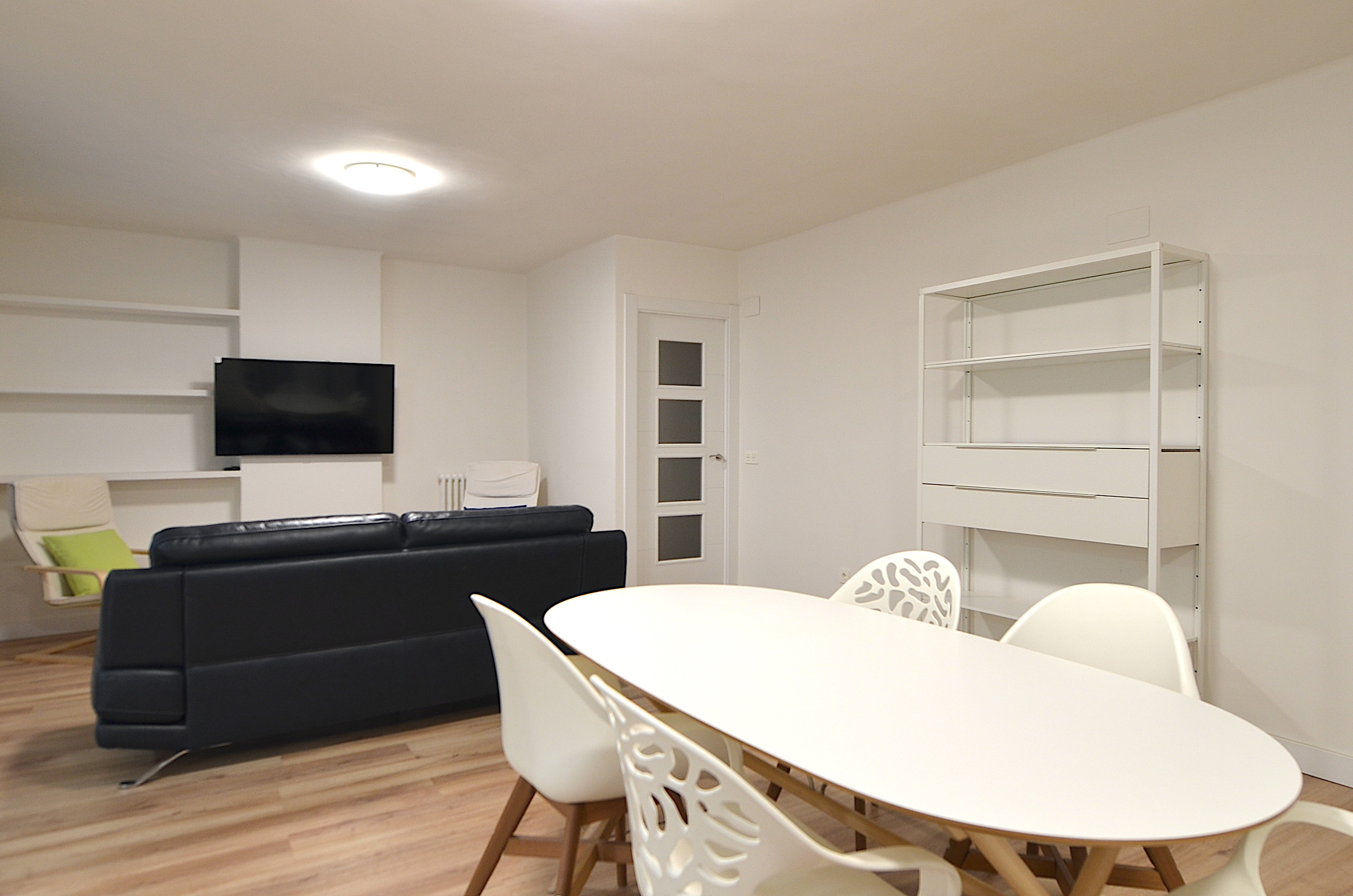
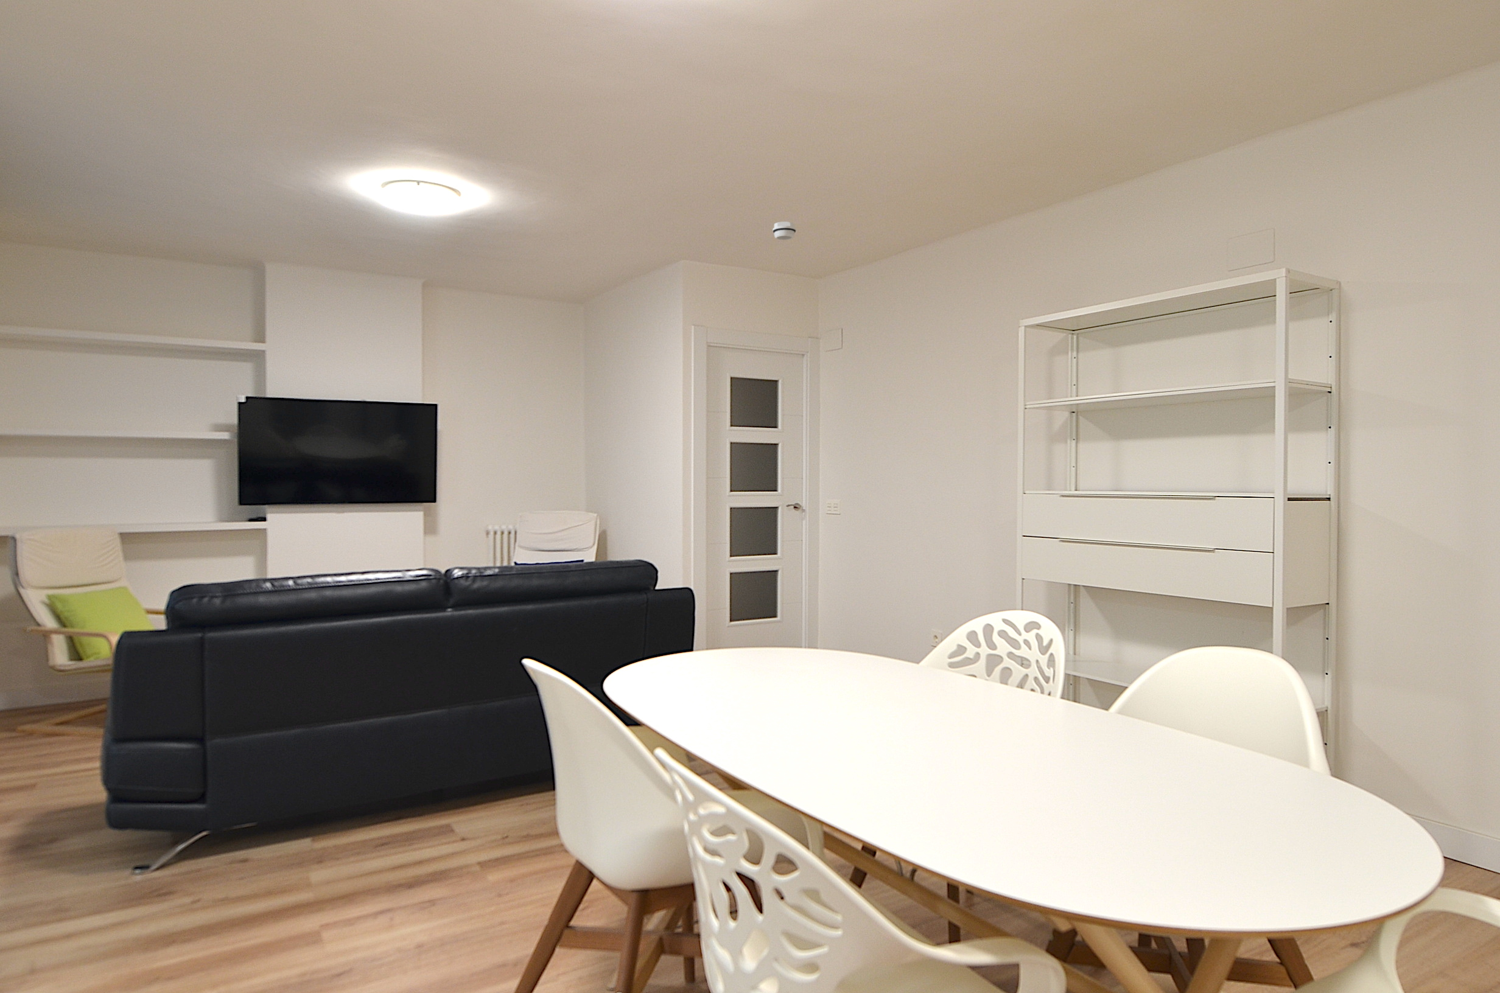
+ smoke detector [772,221,797,240]
